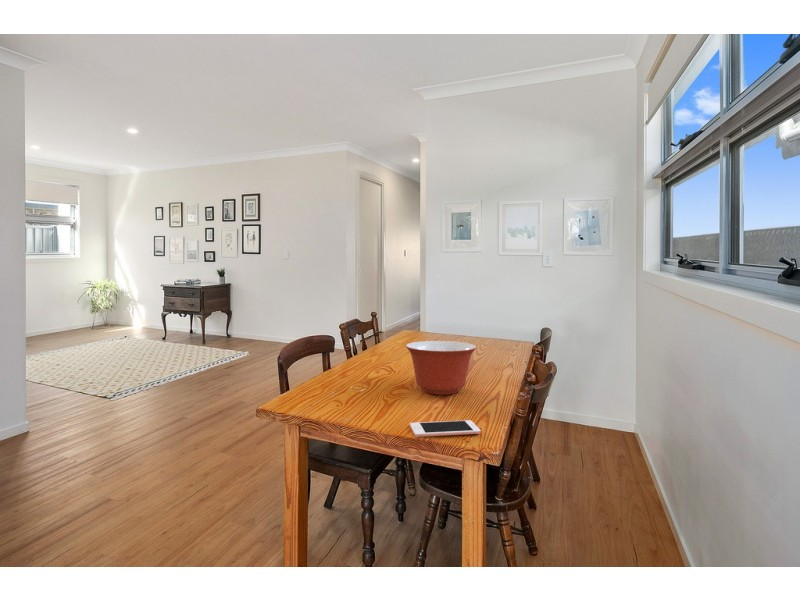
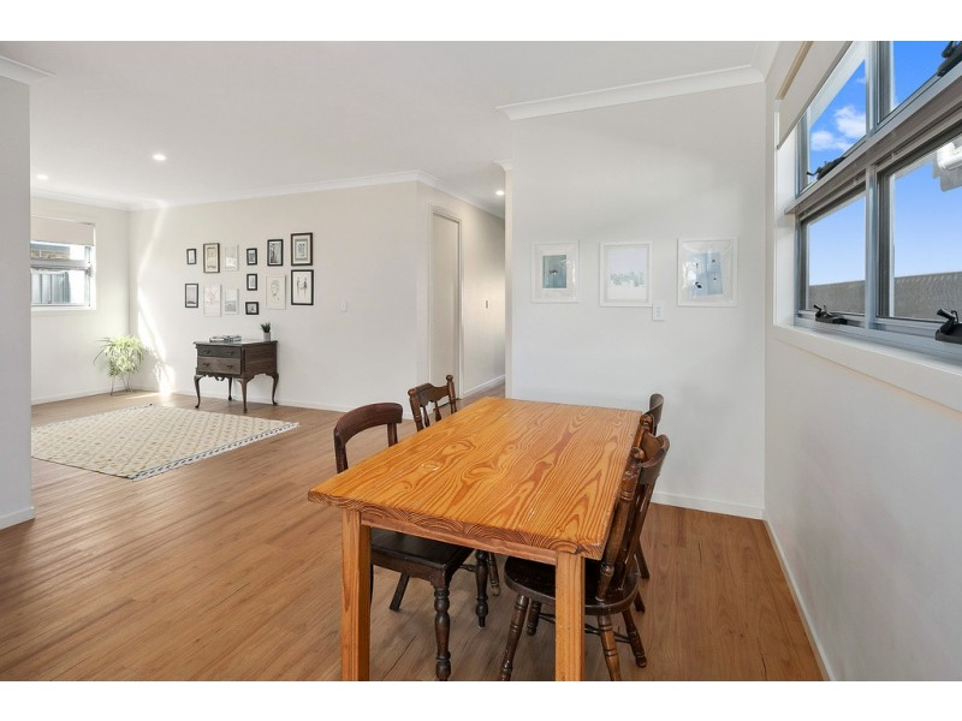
- mixing bowl [405,340,478,395]
- cell phone [409,419,482,438]
